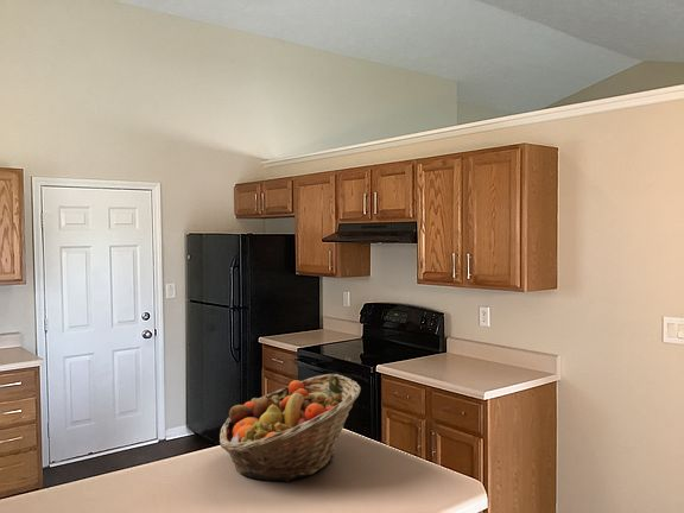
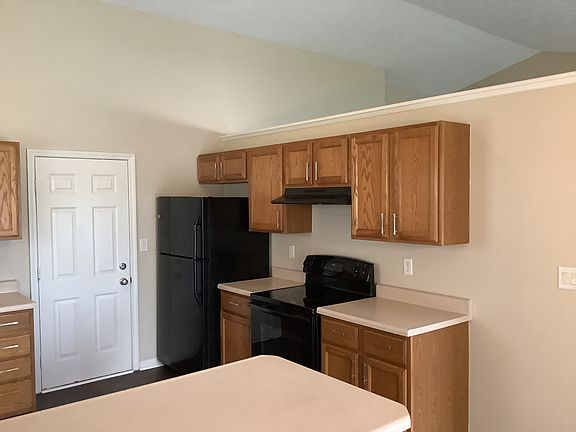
- fruit basket [218,373,362,483]
